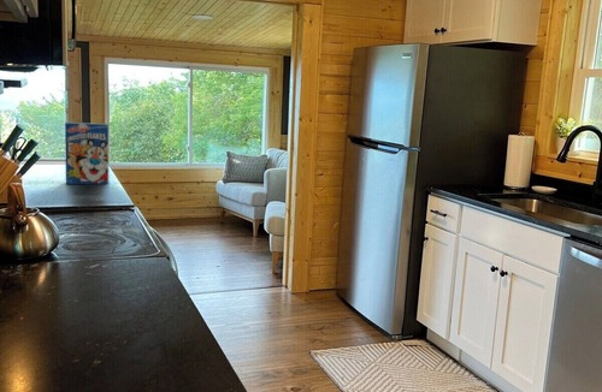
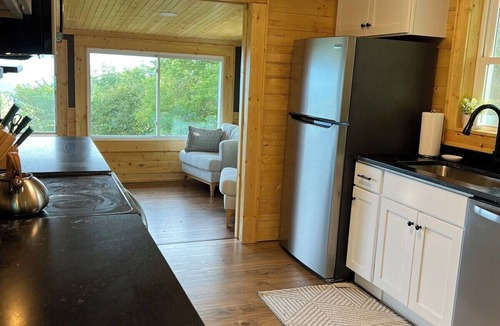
- cereal box [64,121,110,185]
